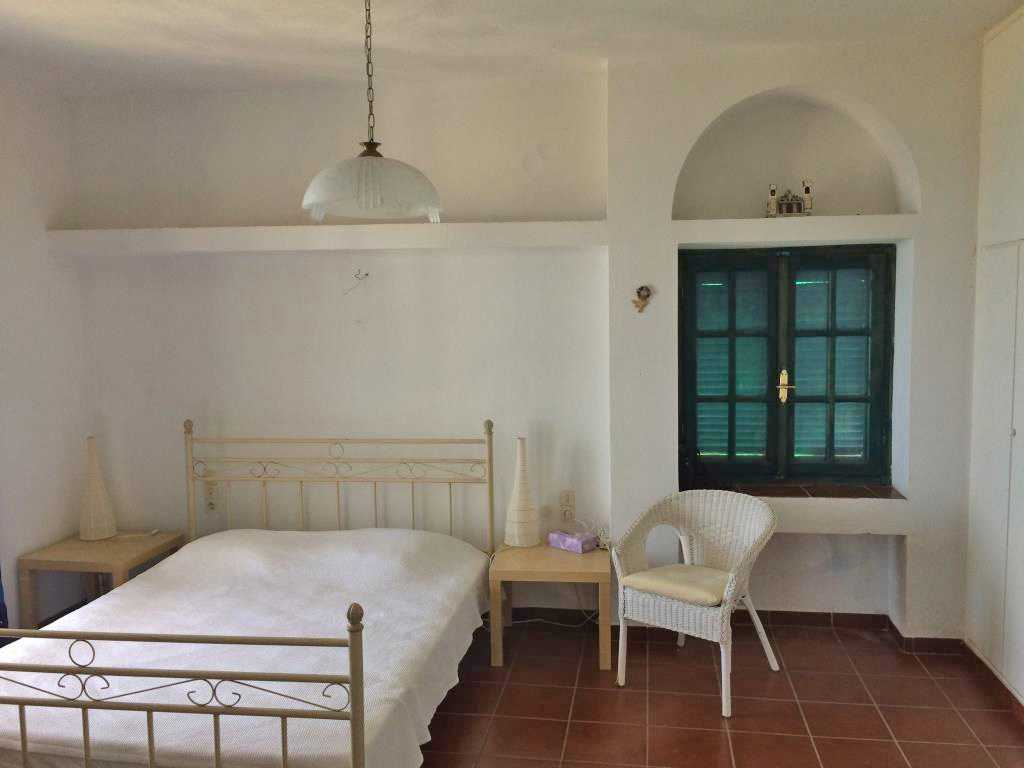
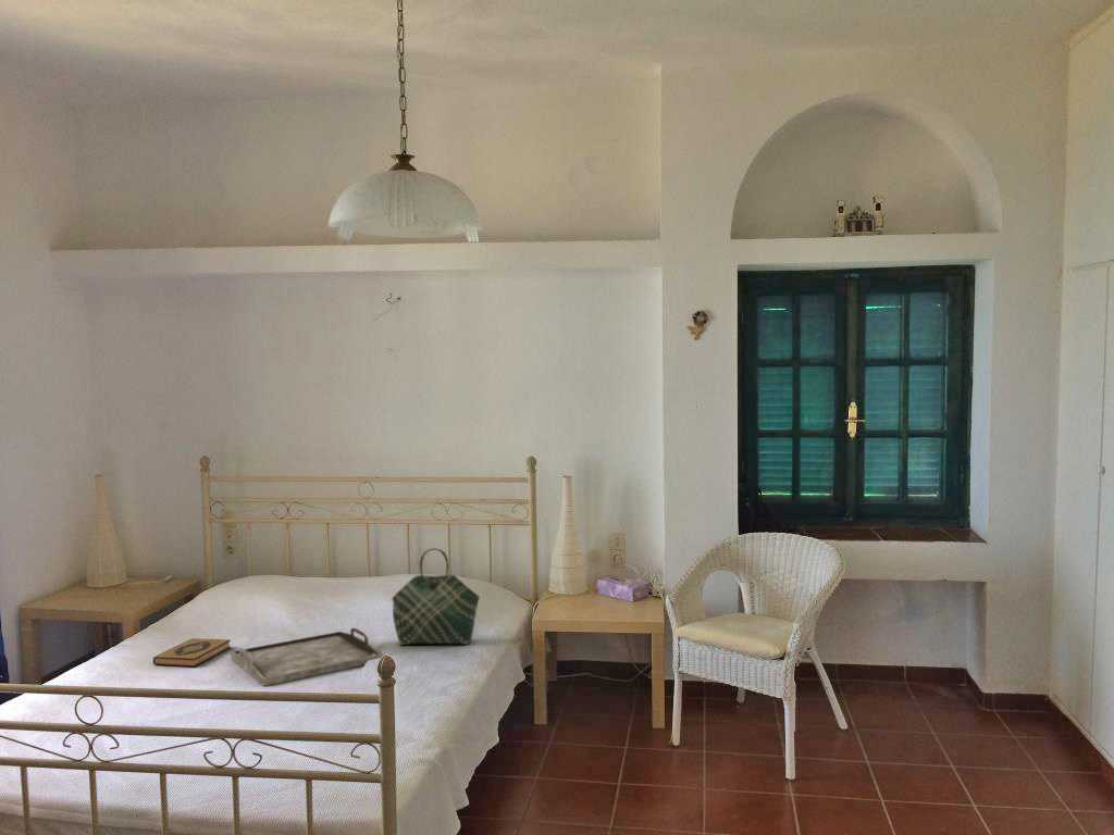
+ tote bag [391,547,481,646]
+ serving tray [230,627,382,687]
+ hardback book [152,638,232,669]
